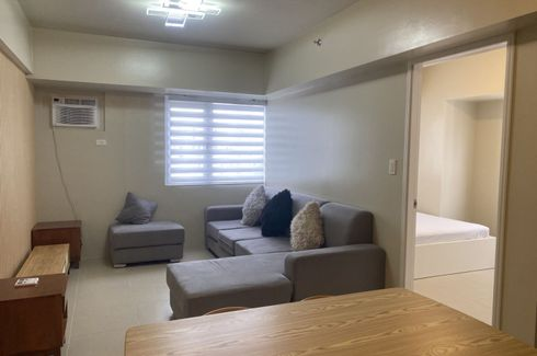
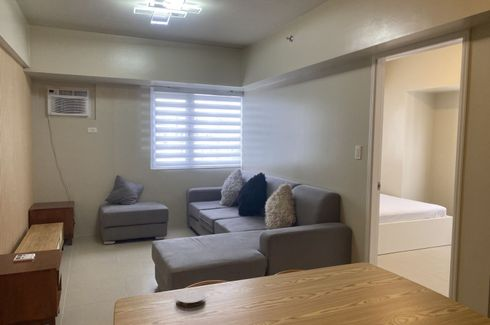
+ coaster [175,289,206,308]
